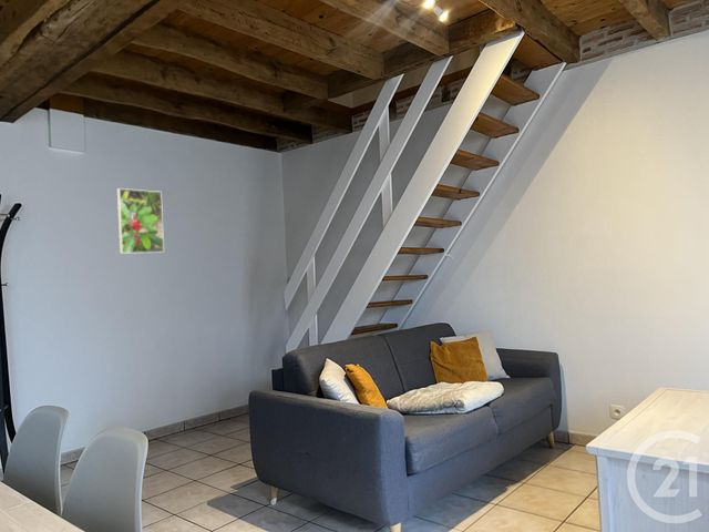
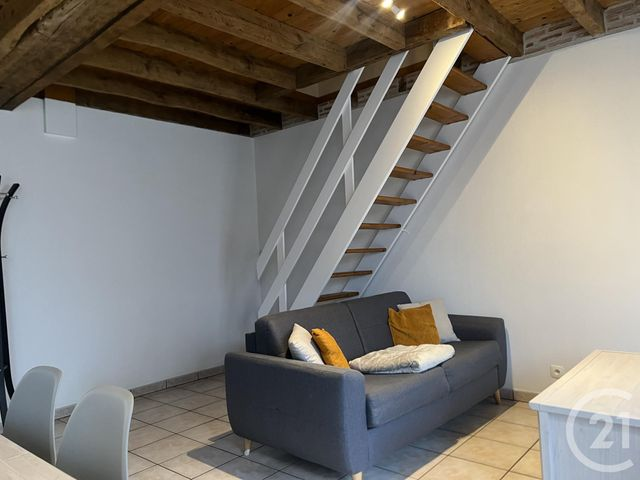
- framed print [116,187,165,254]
